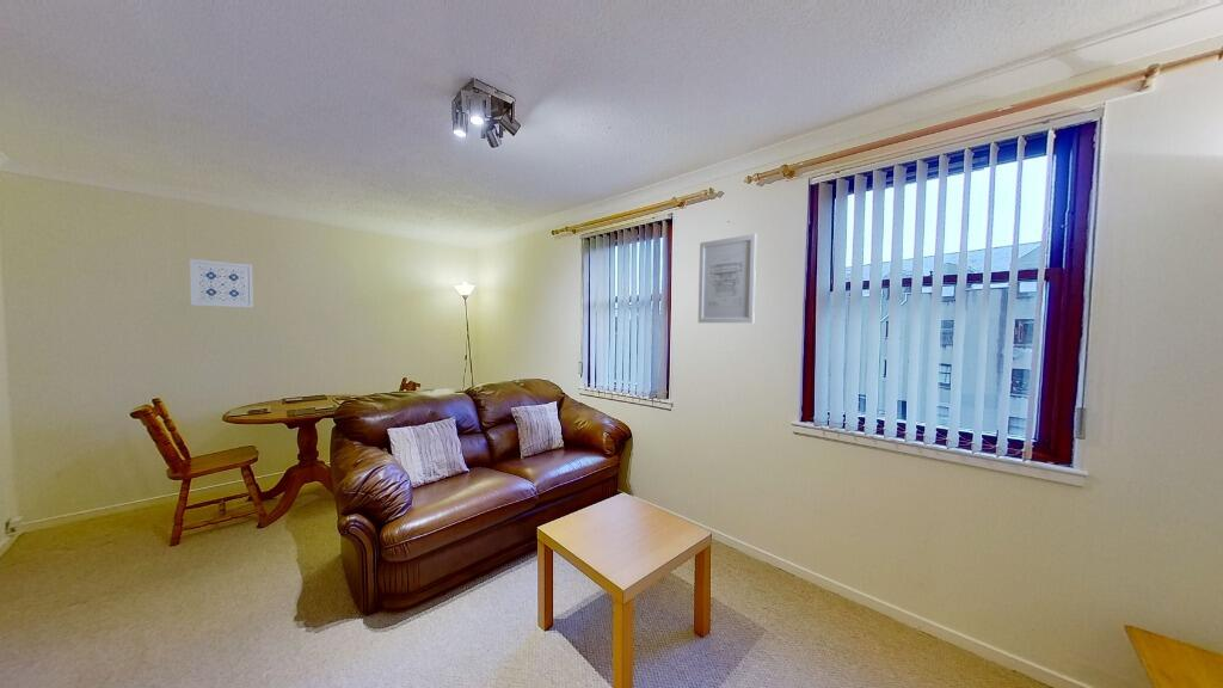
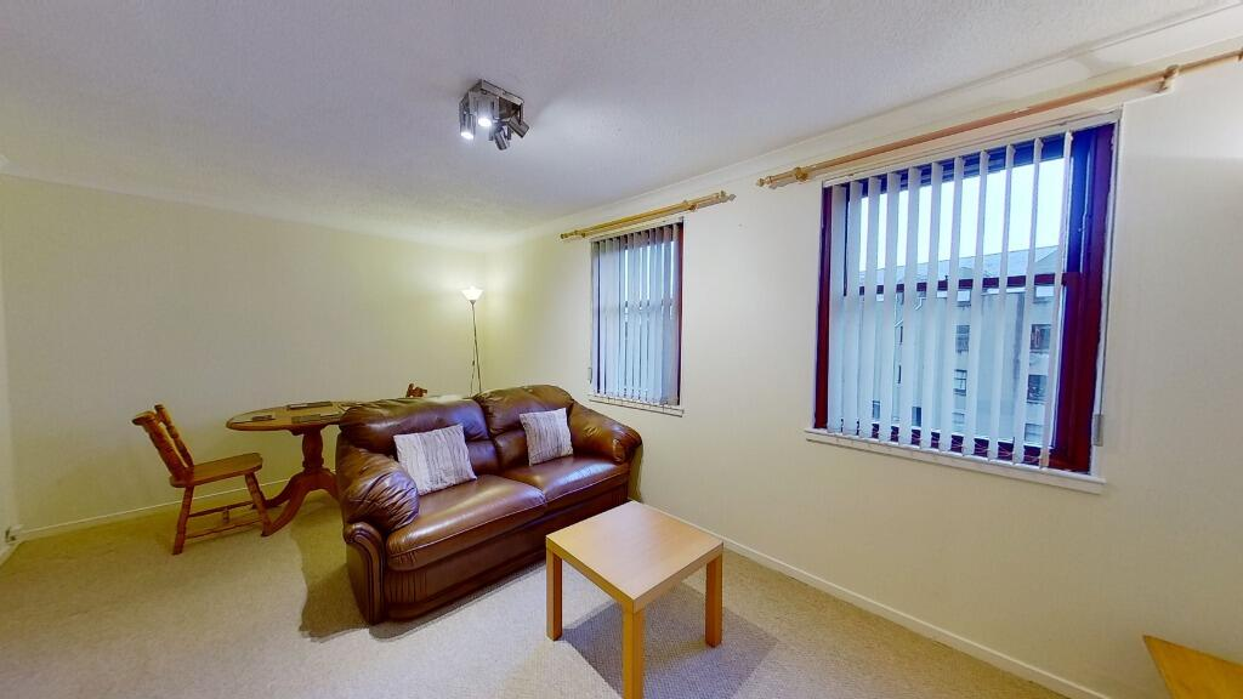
- wall art [697,233,757,324]
- wall art [189,258,254,308]
